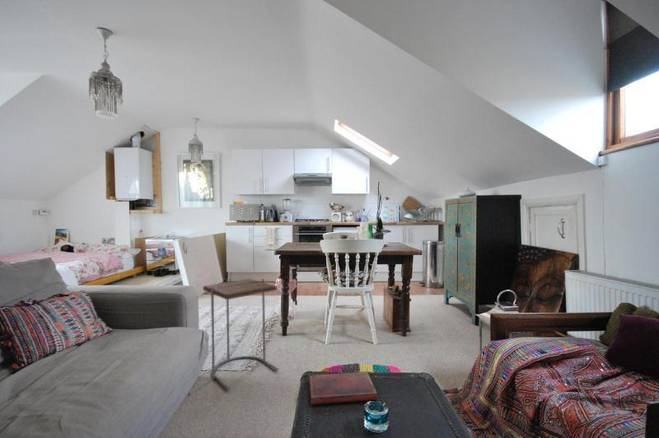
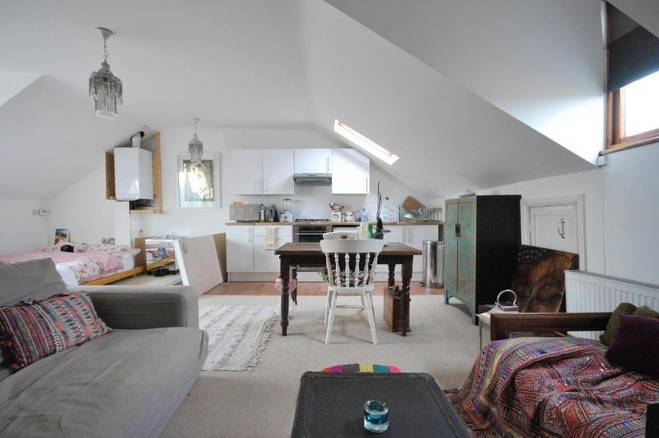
- side table [202,278,279,391]
- diary [308,371,379,406]
